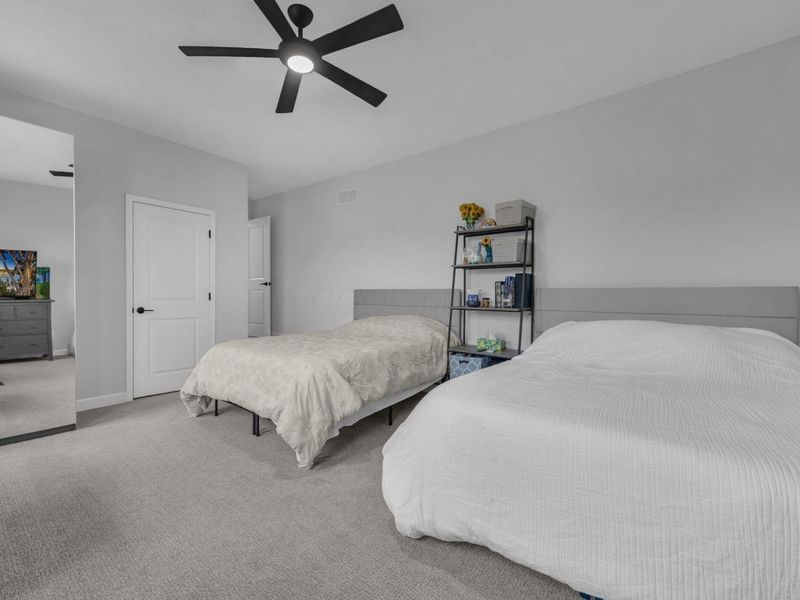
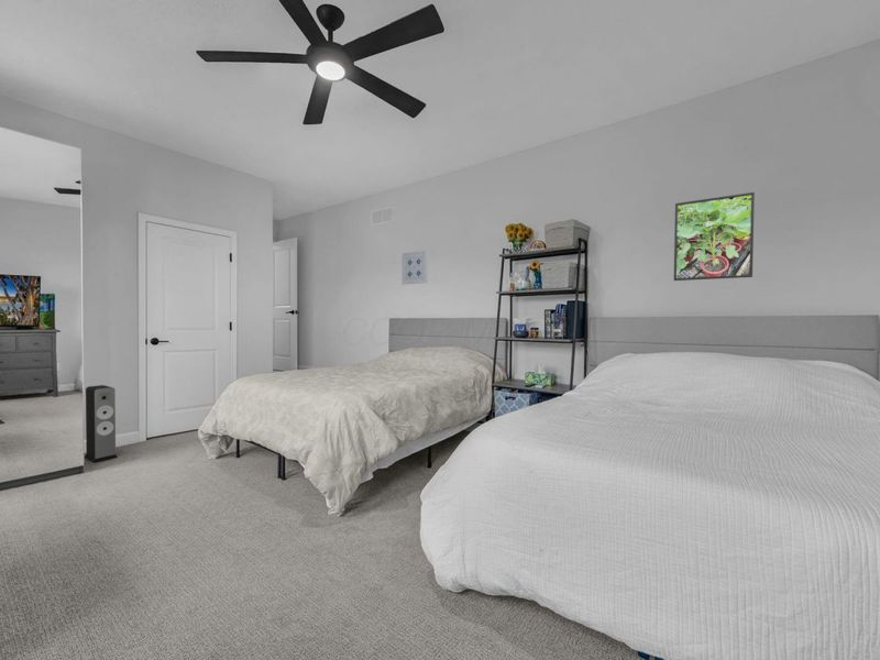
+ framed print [673,191,756,282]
+ wall art [400,249,429,285]
+ speaker [84,384,119,463]
